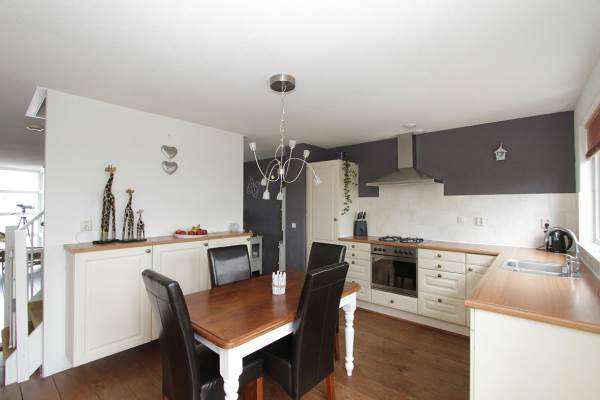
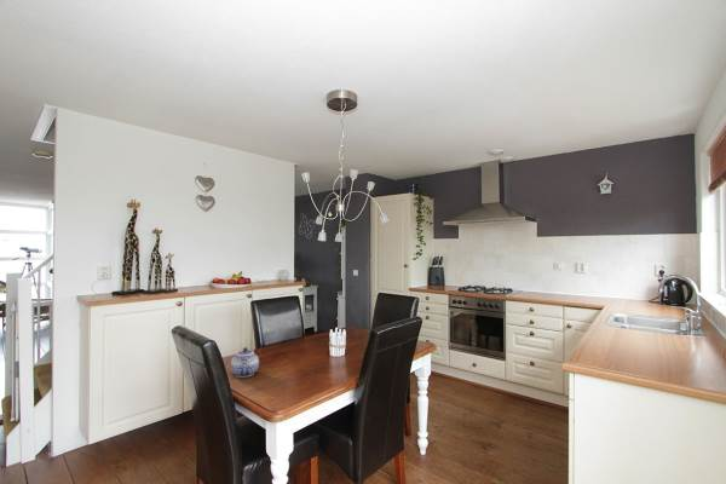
+ teapot [230,346,260,379]
